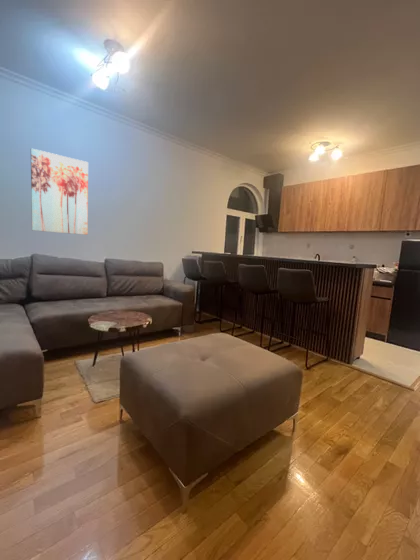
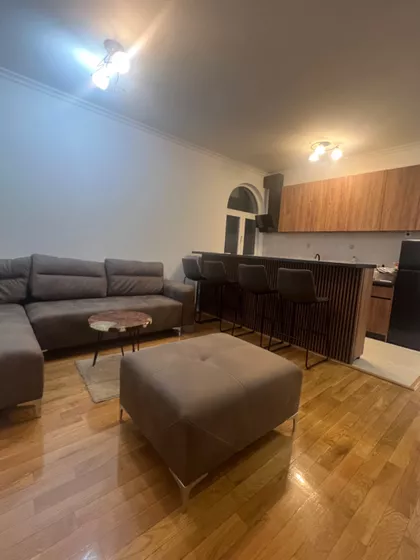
- wall art [30,147,89,236]
